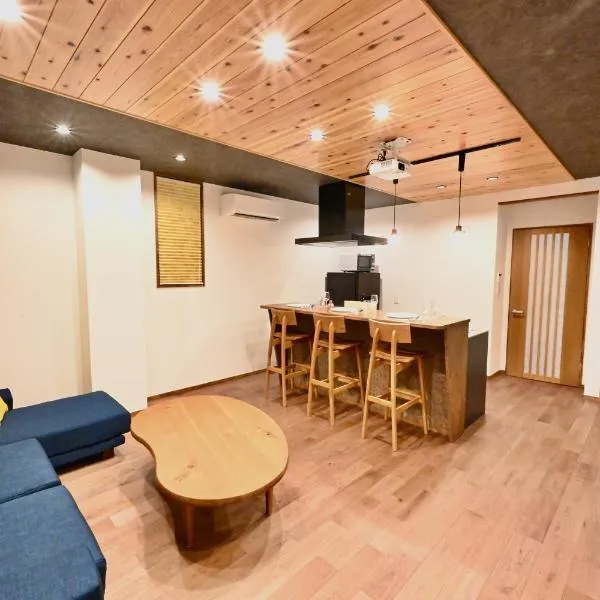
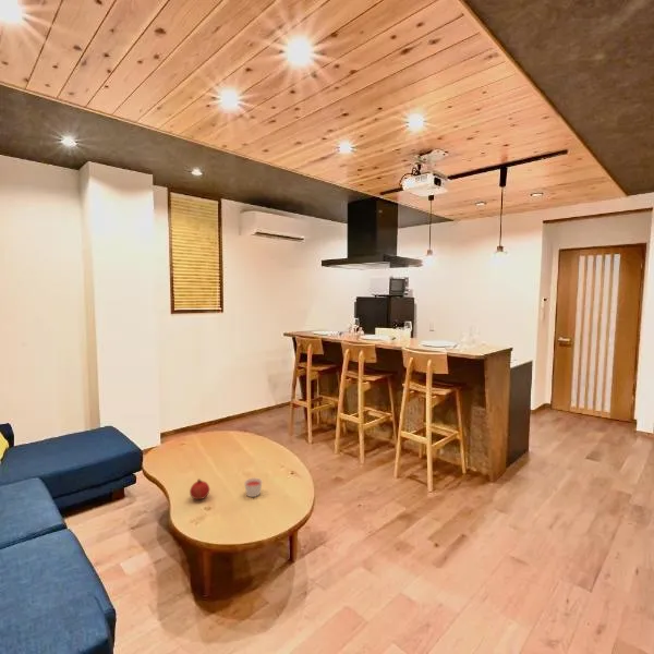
+ candle [243,477,263,498]
+ fruit [189,479,210,500]
